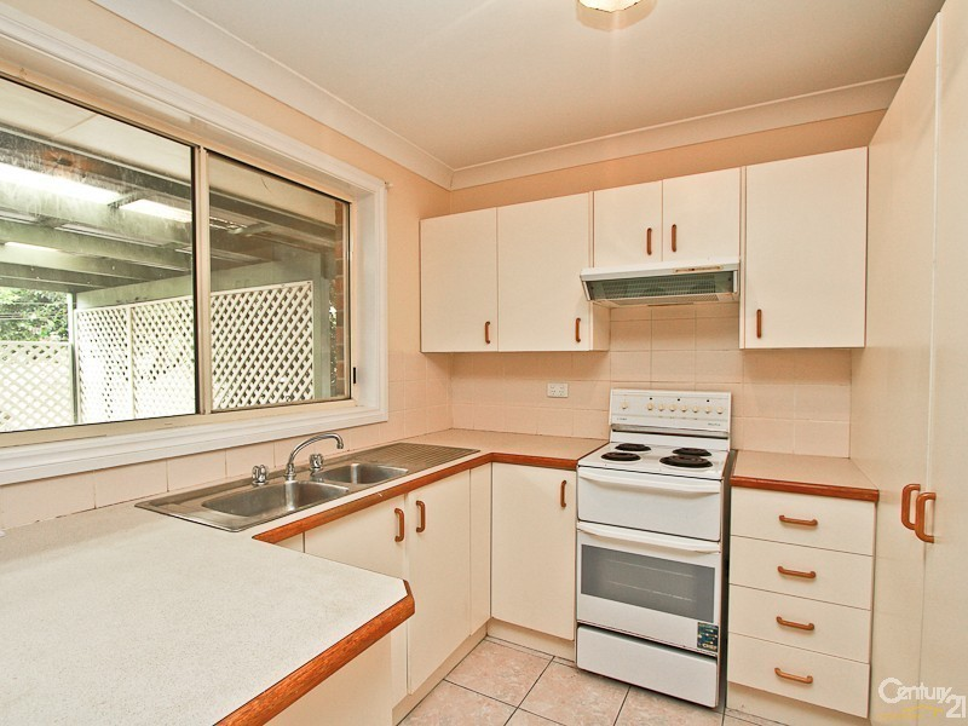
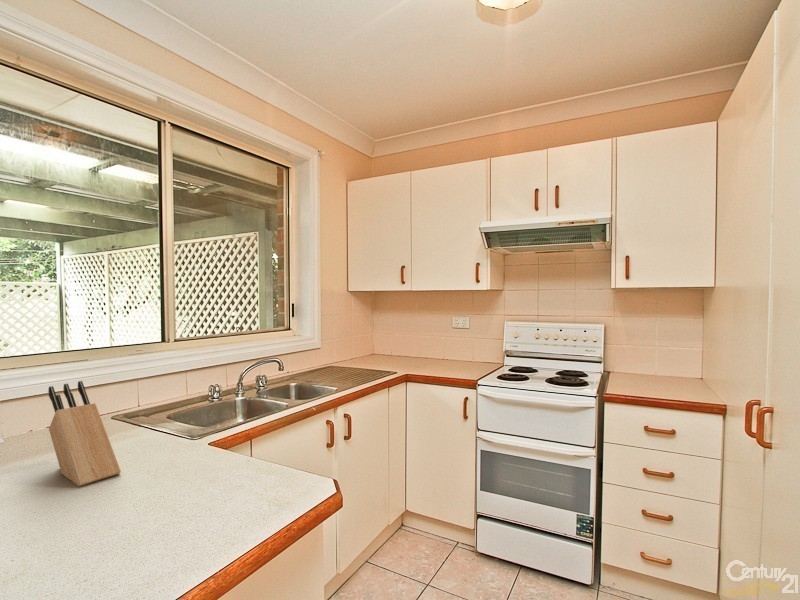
+ knife block [47,380,122,488]
